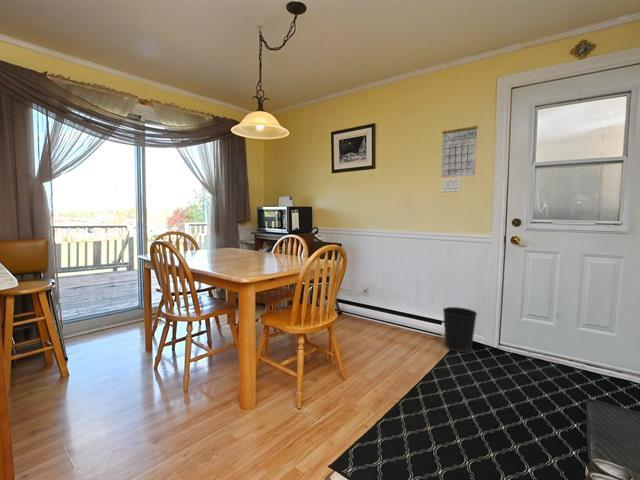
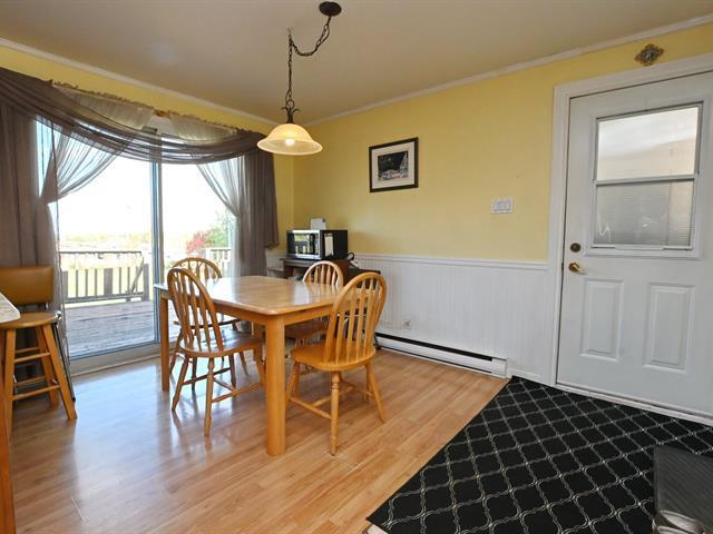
- wastebasket [442,306,478,353]
- calendar [440,117,479,179]
